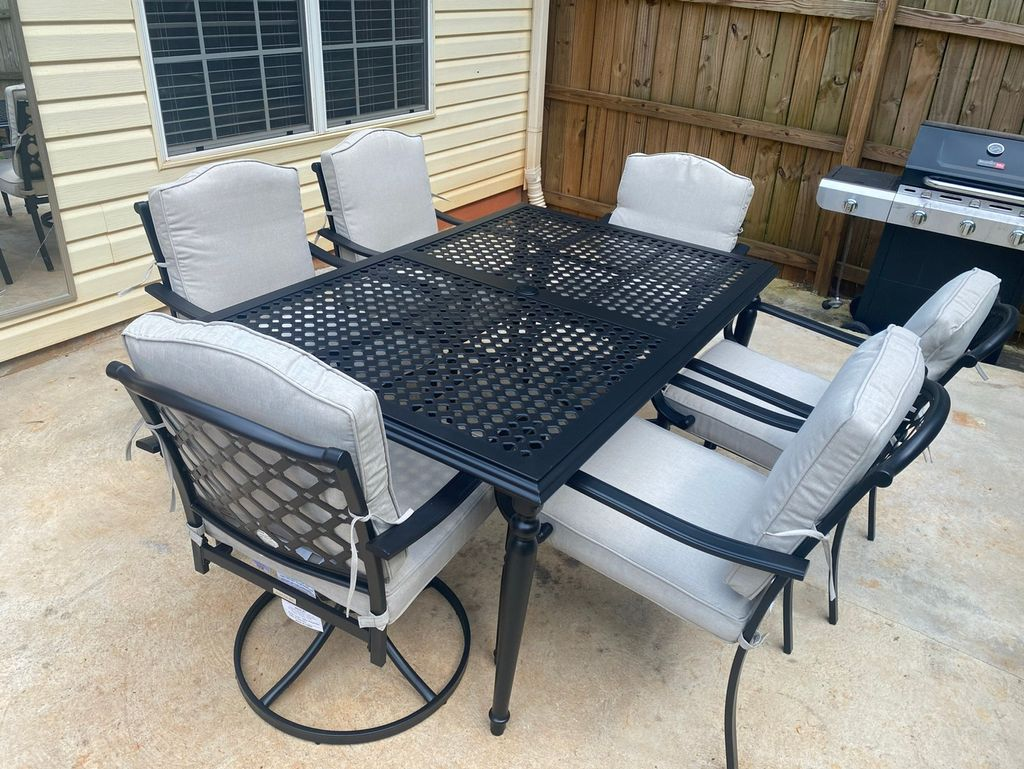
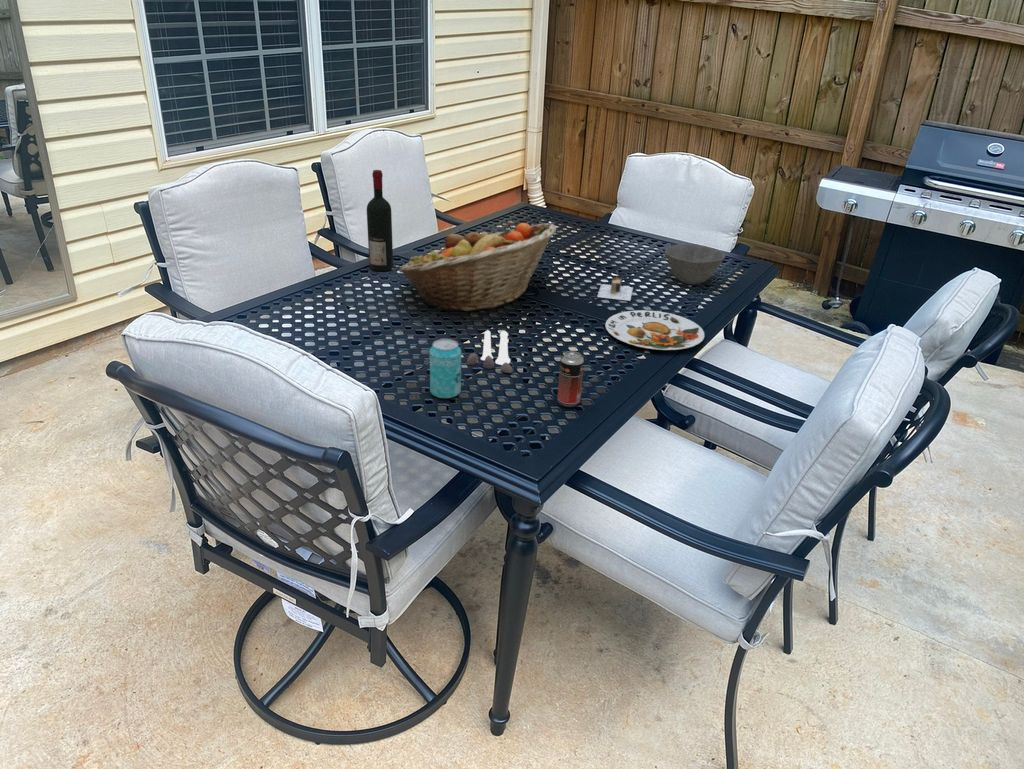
+ alcohol [366,169,394,272]
+ architectural model [596,269,634,302]
+ bowl [664,243,726,285]
+ beverage can [429,338,462,399]
+ plate [604,309,706,351]
+ beverage can [556,350,585,408]
+ salt and pepper shaker set [465,329,514,374]
+ fruit basket [398,222,557,312]
